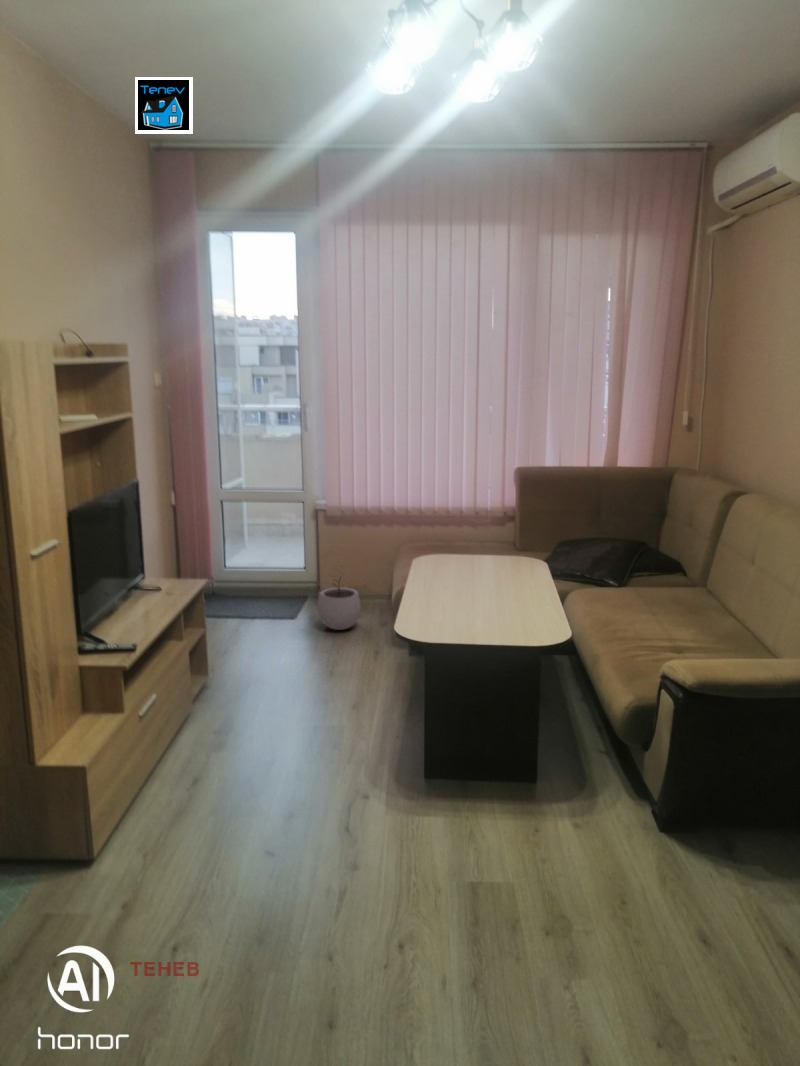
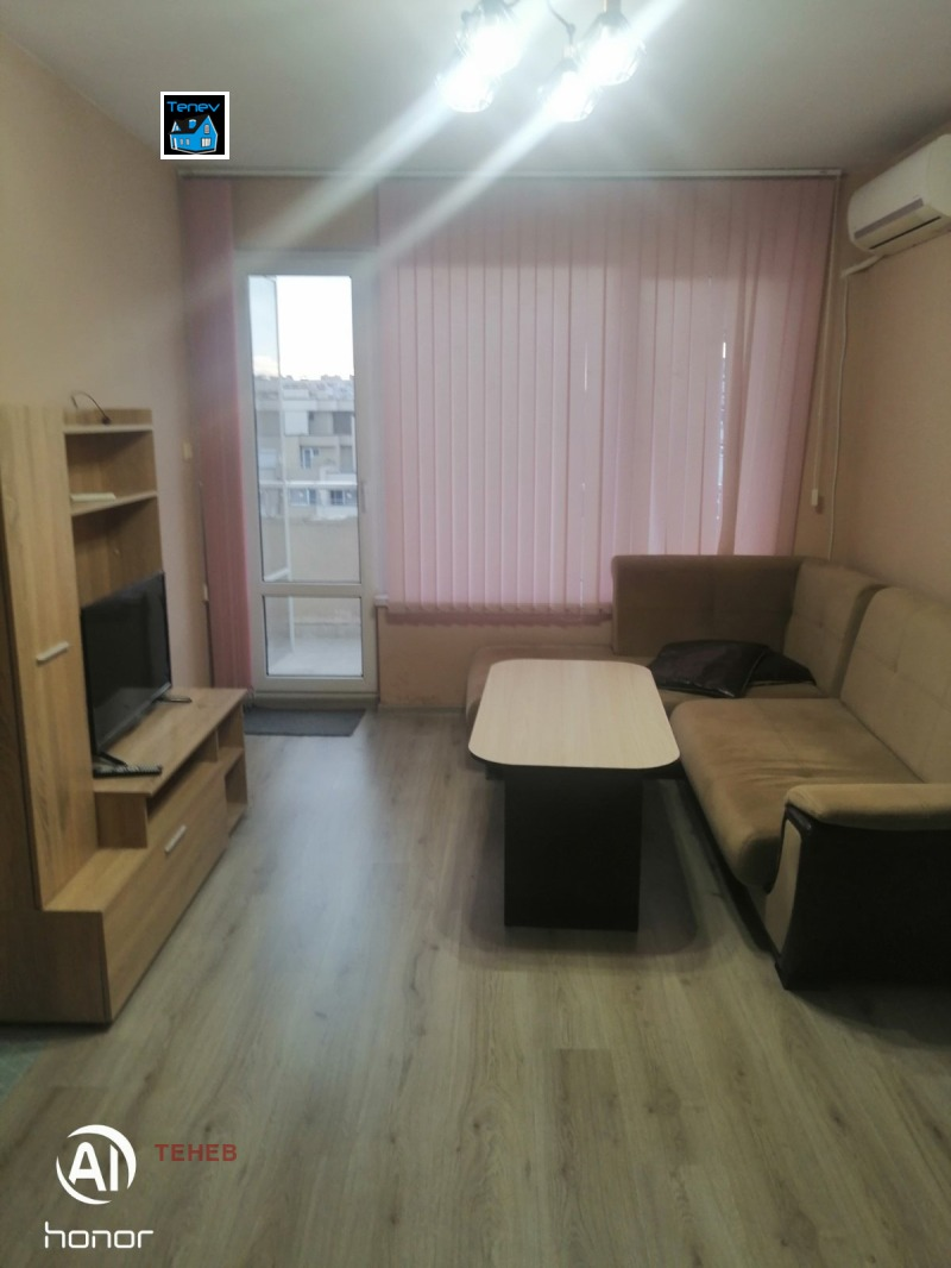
- plant pot [317,576,362,631]
